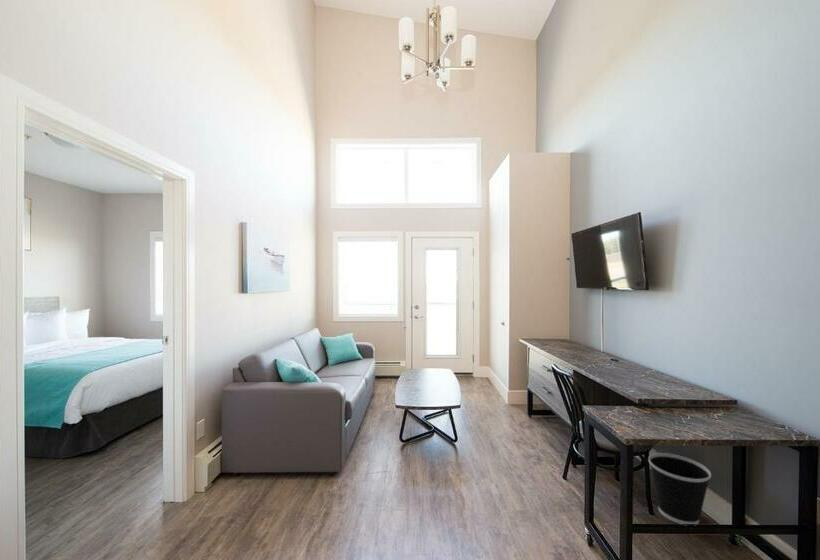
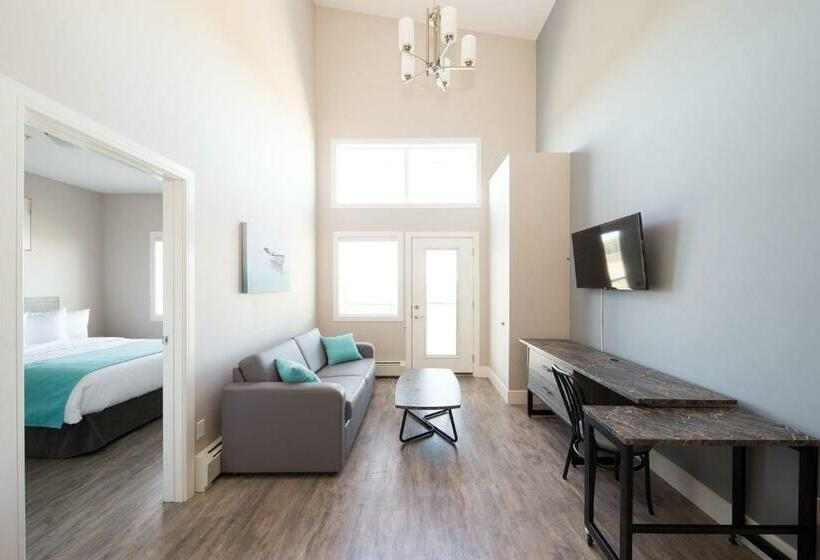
- wastebasket [647,452,712,525]
